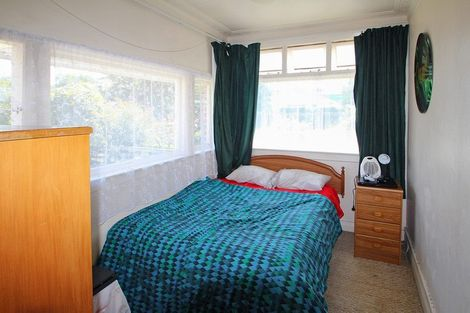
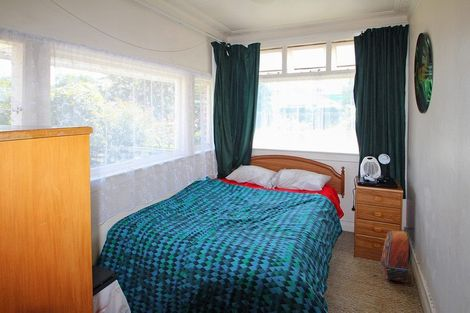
+ backpack [380,227,416,283]
